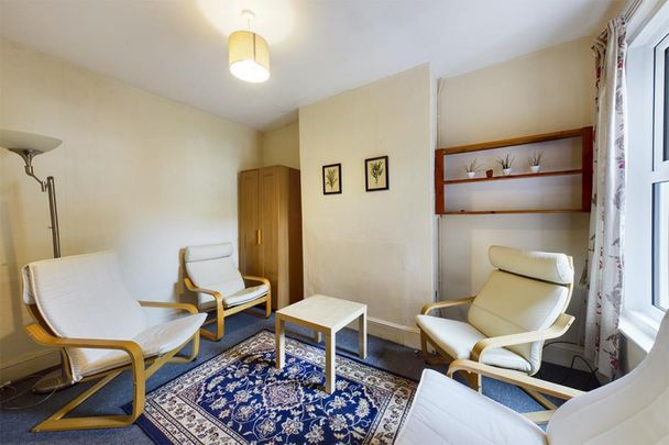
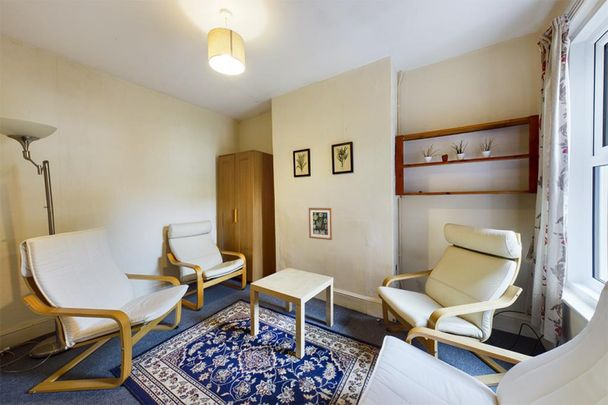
+ wall art [308,207,333,241]
